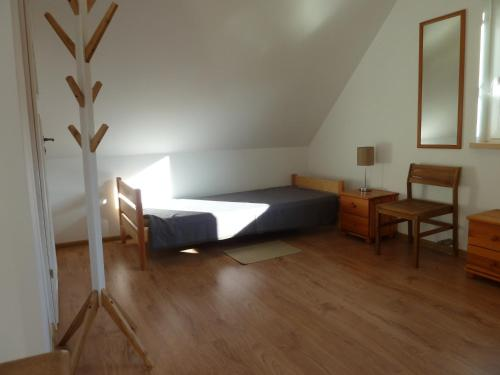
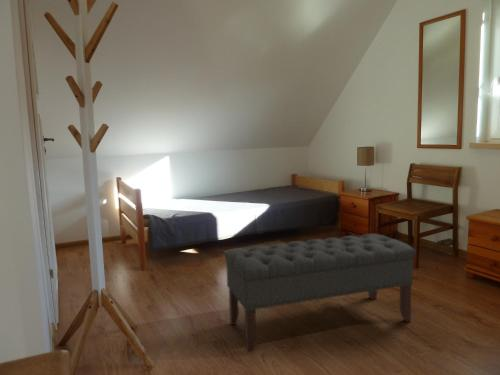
+ bench [223,233,417,353]
